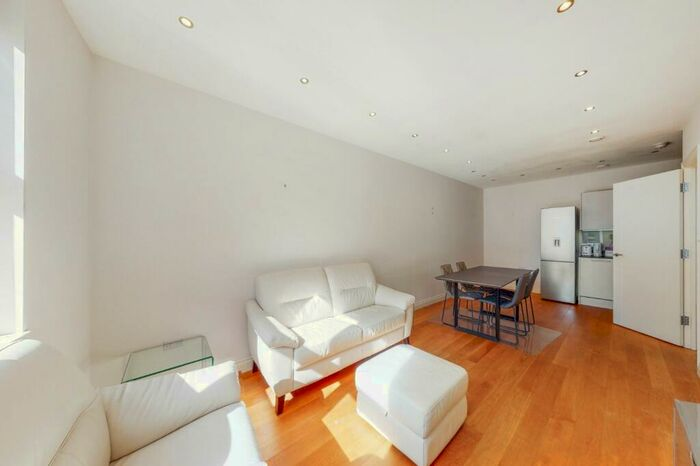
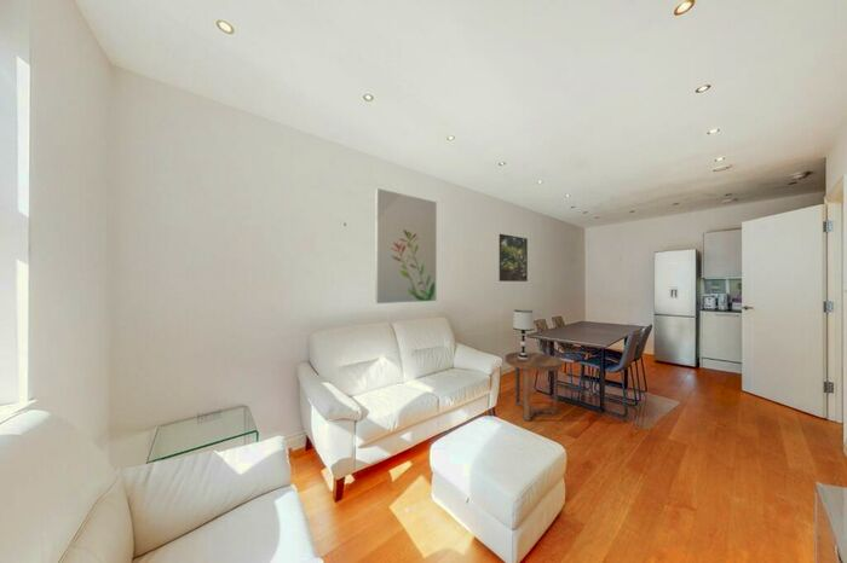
+ wall art [374,187,438,304]
+ side table [505,350,564,422]
+ table lamp [512,308,535,360]
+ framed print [499,233,529,283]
